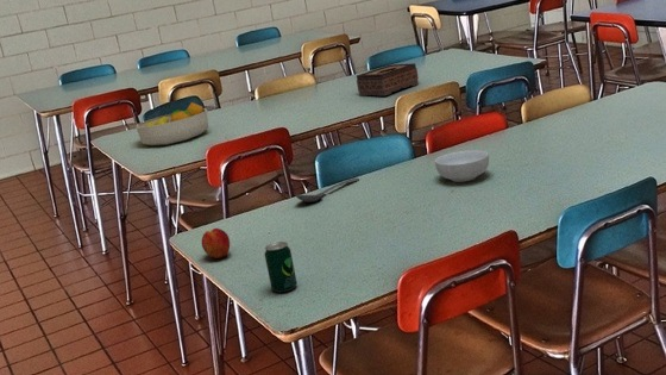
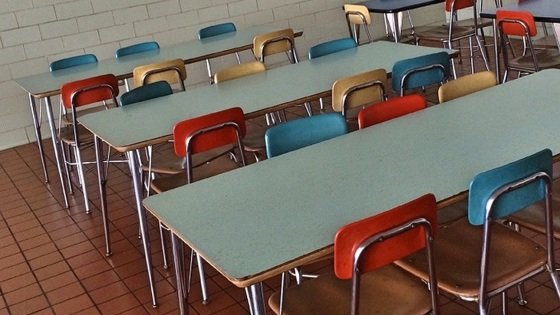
- cereal bowl [434,149,490,183]
- fruit bowl [136,101,209,146]
- beverage can [264,240,299,293]
- stirrer [295,177,360,204]
- tissue box [356,62,420,98]
- peach [201,227,231,260]
